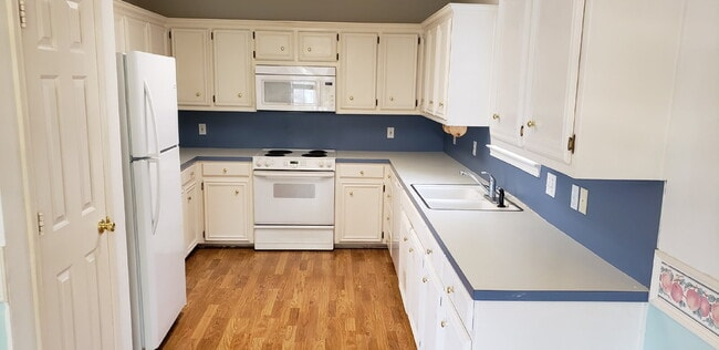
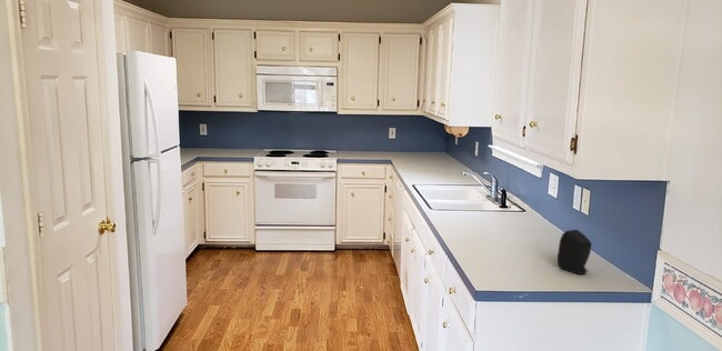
+ speaker [556,229,593,275]
